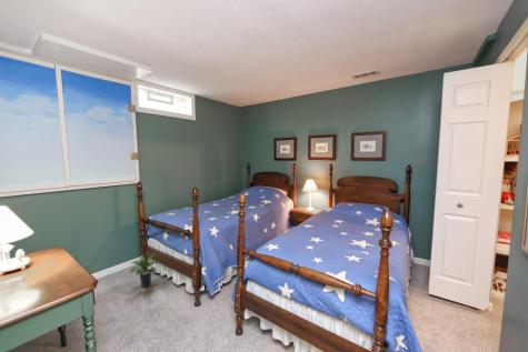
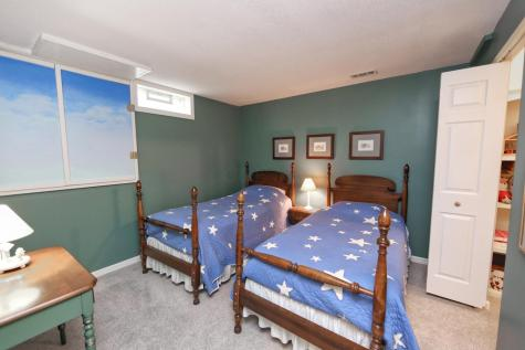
- potted plant [129,252,161,289]
